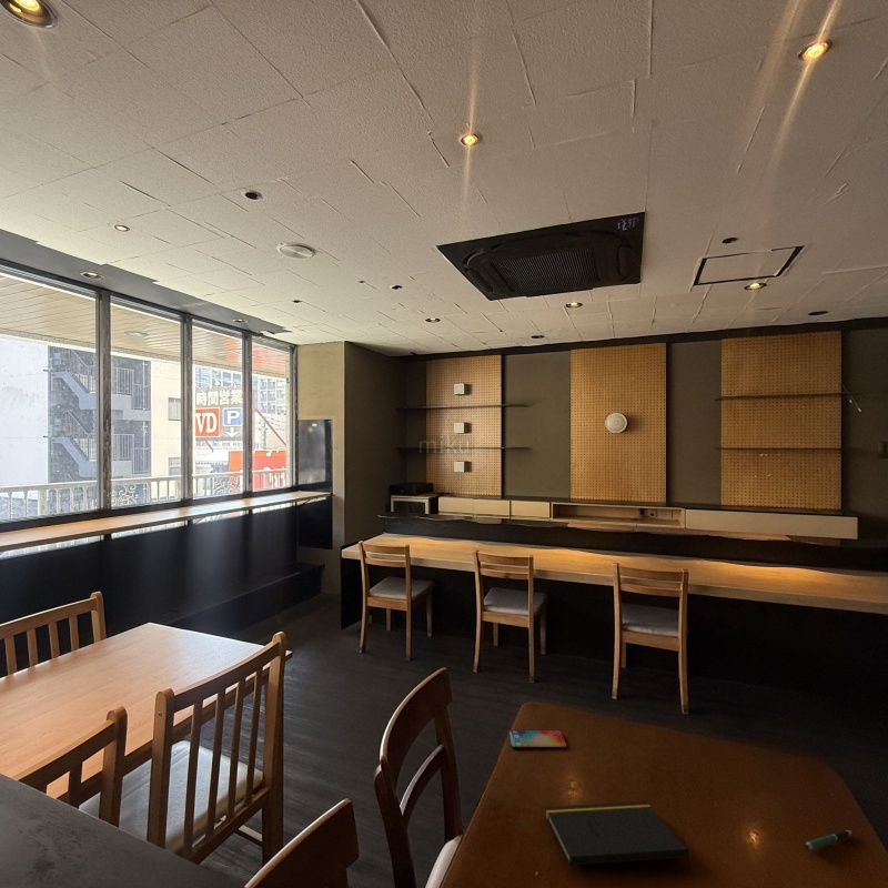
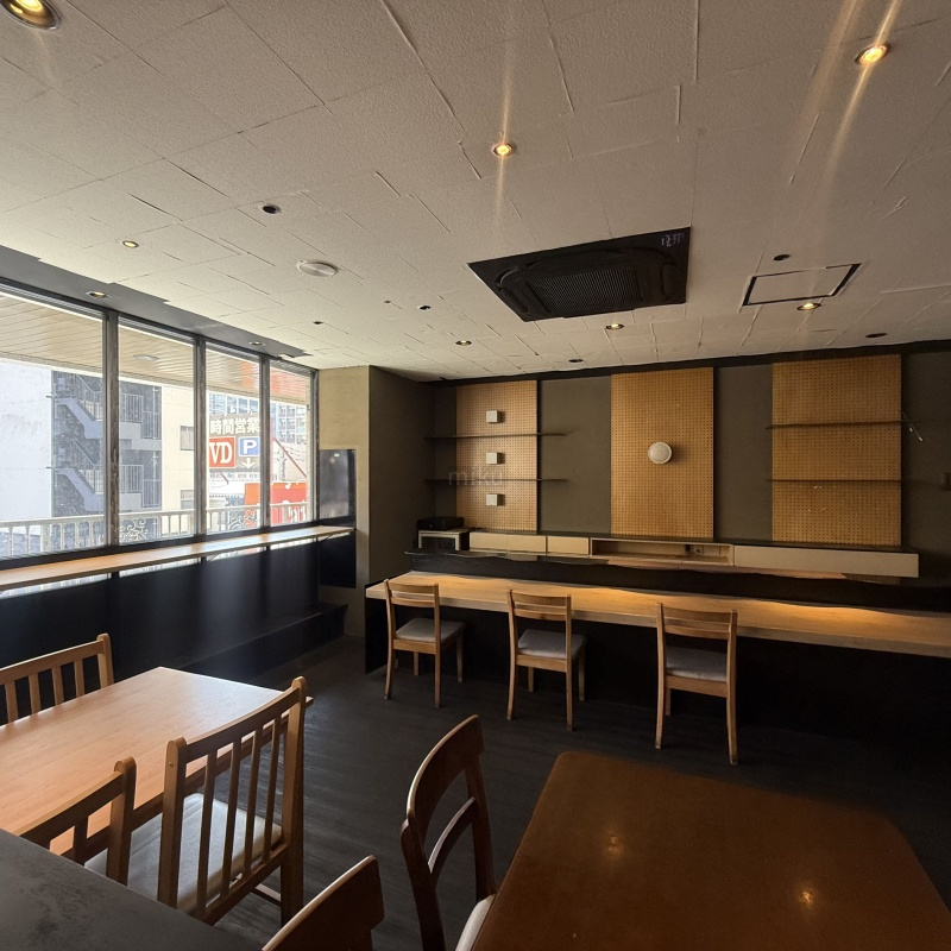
- smartphone [507,729,567,749]
- notepad [544,800,693,875]
- pen [804,829,852,850]
